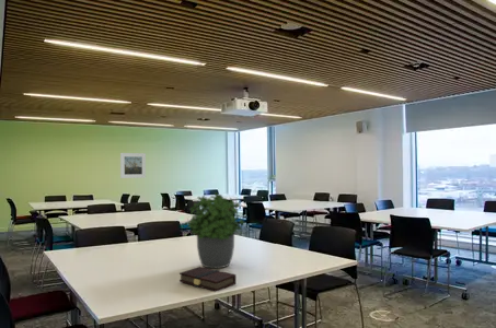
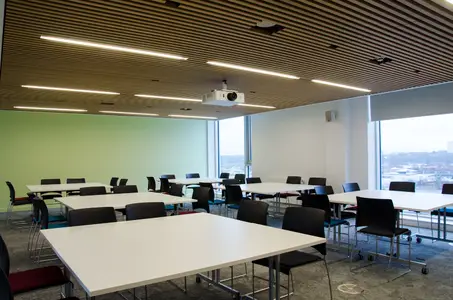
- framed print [119,152,147,179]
- book [178,266,237,293]
- potted plant [184,191,245,269]
